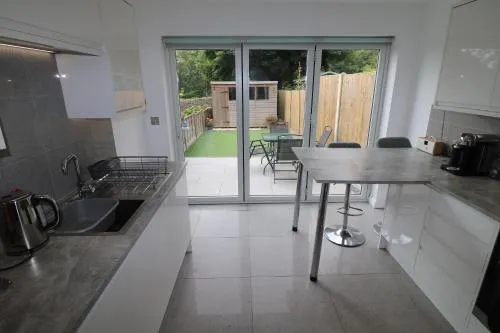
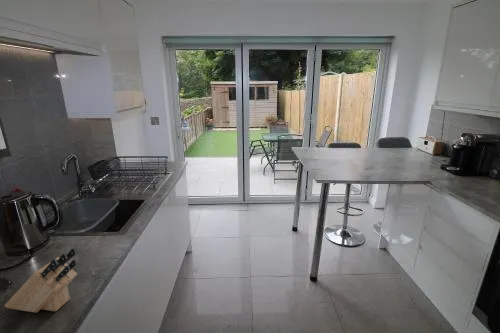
+ knife block [4,247,78,314]
